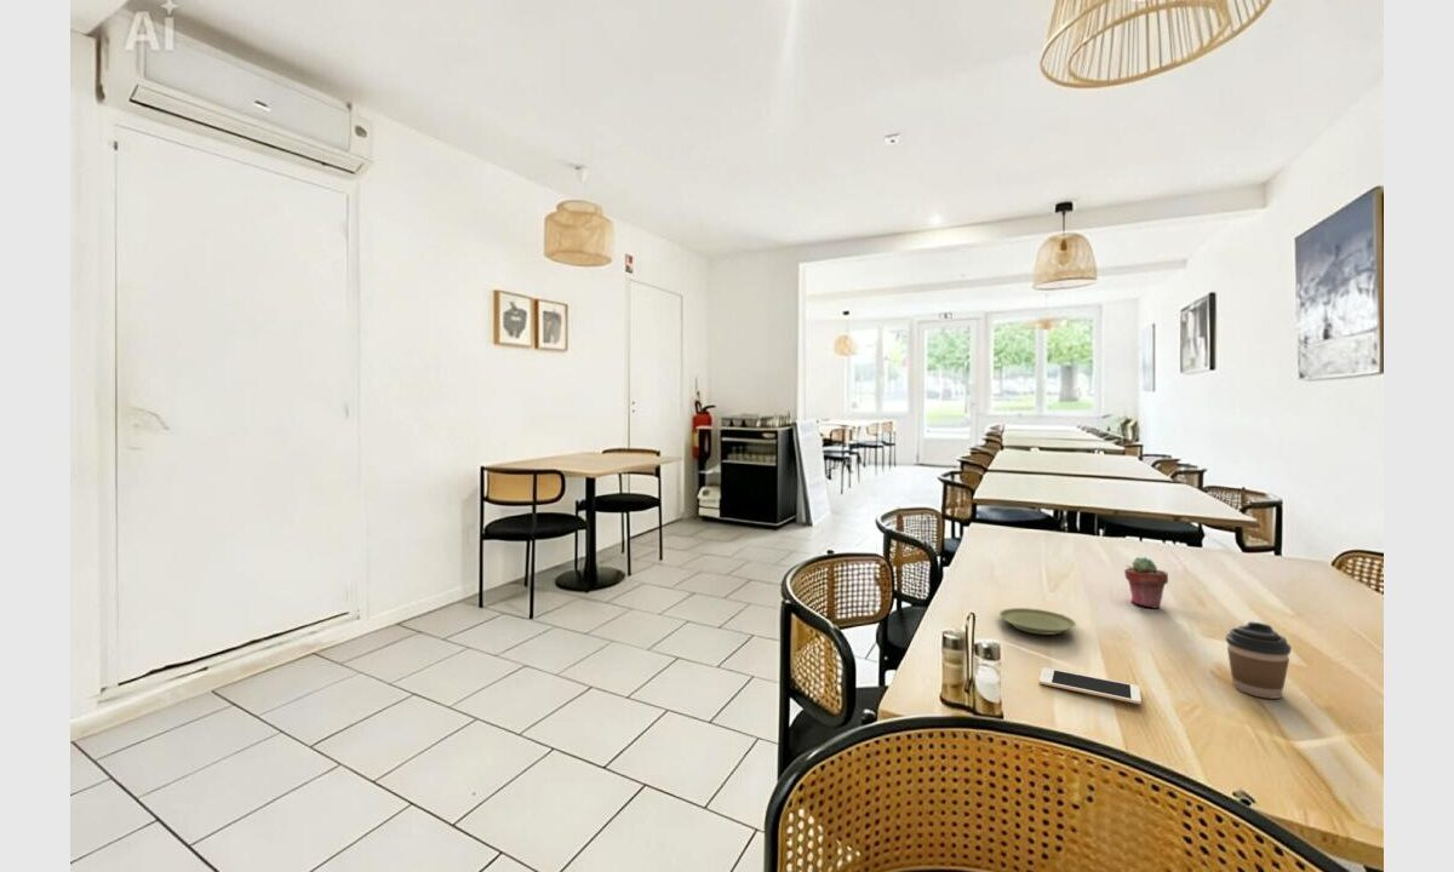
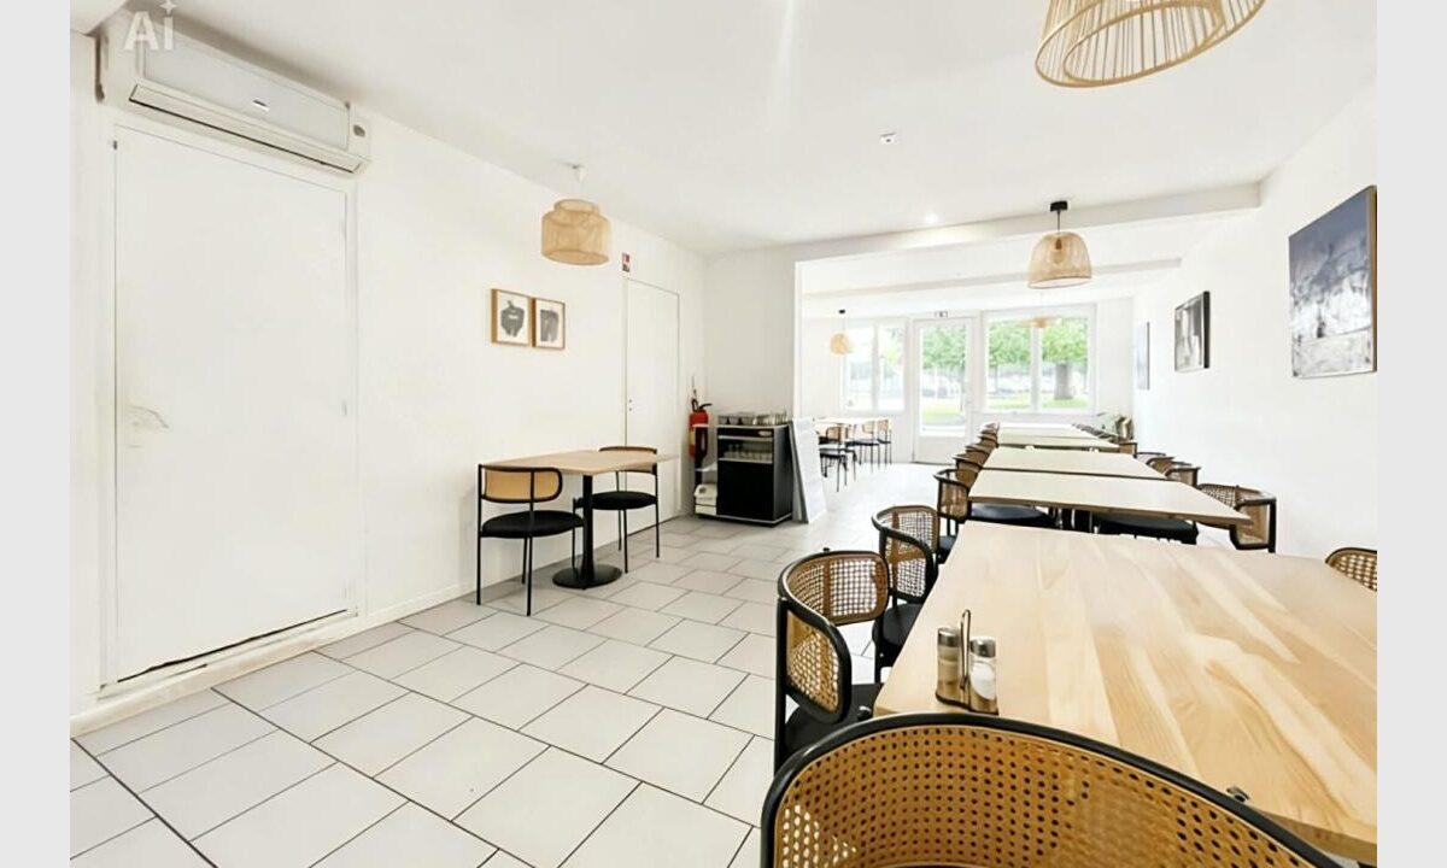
- cell phone [1038,666,1143,705]
- potted succulent [1123,556,1169,609]
- plate [998,607,1077,636]
- coffee cup [1225,620,1293,700]
